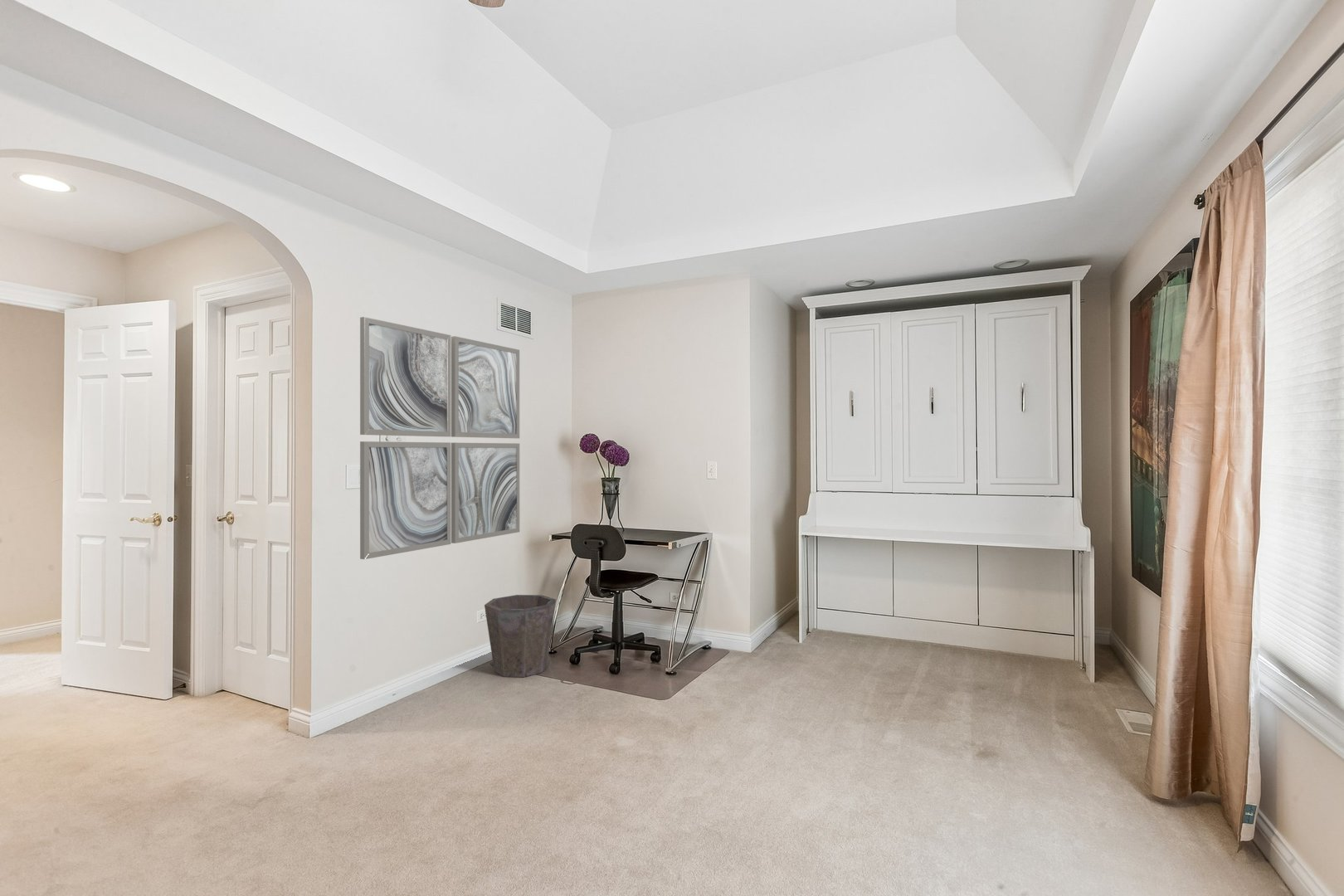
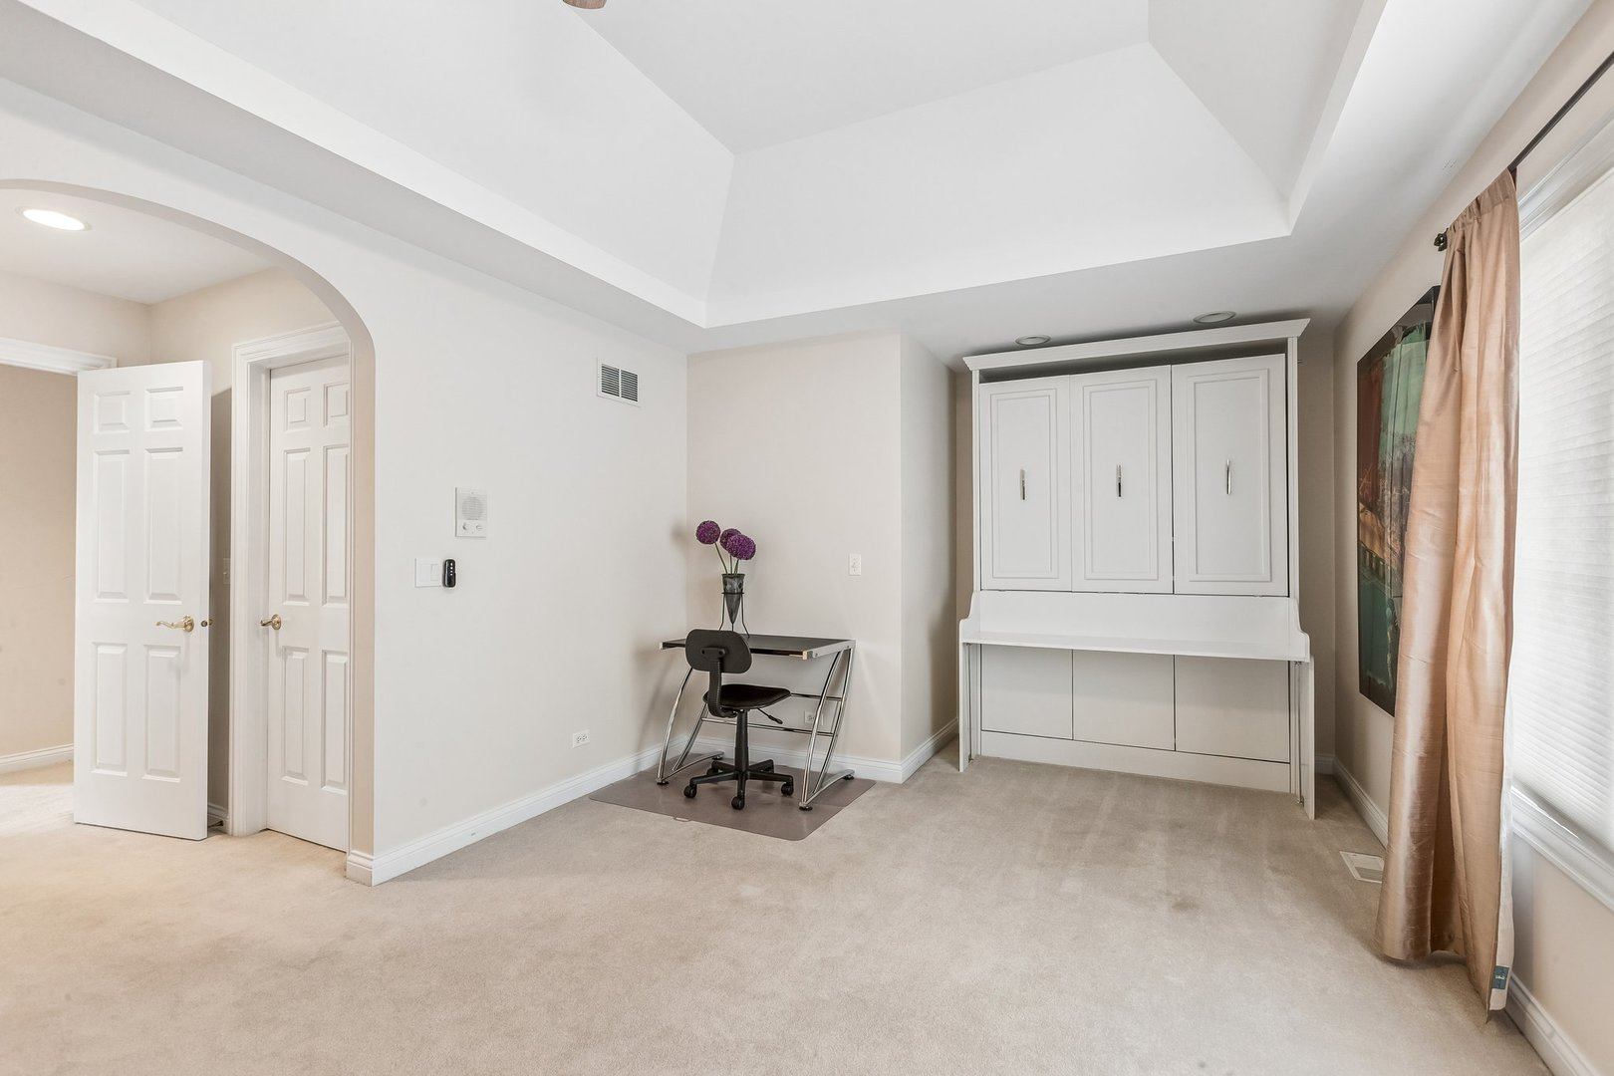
- wall art [359,316,520,560]
- waste bin [484,594,557,678]
